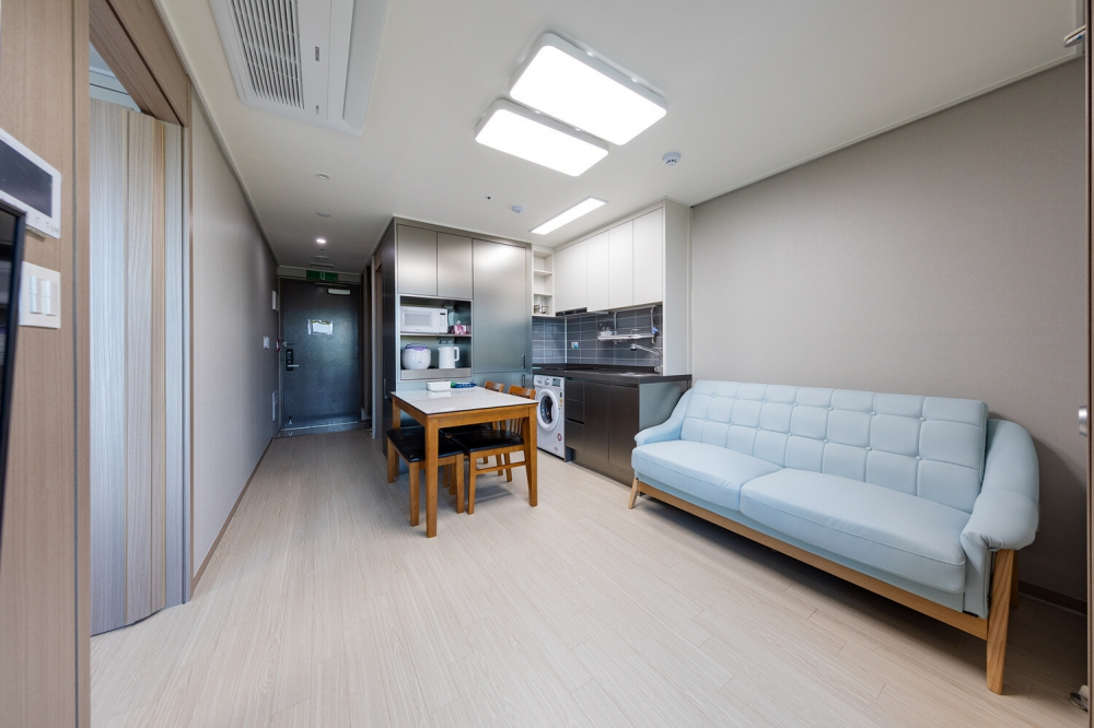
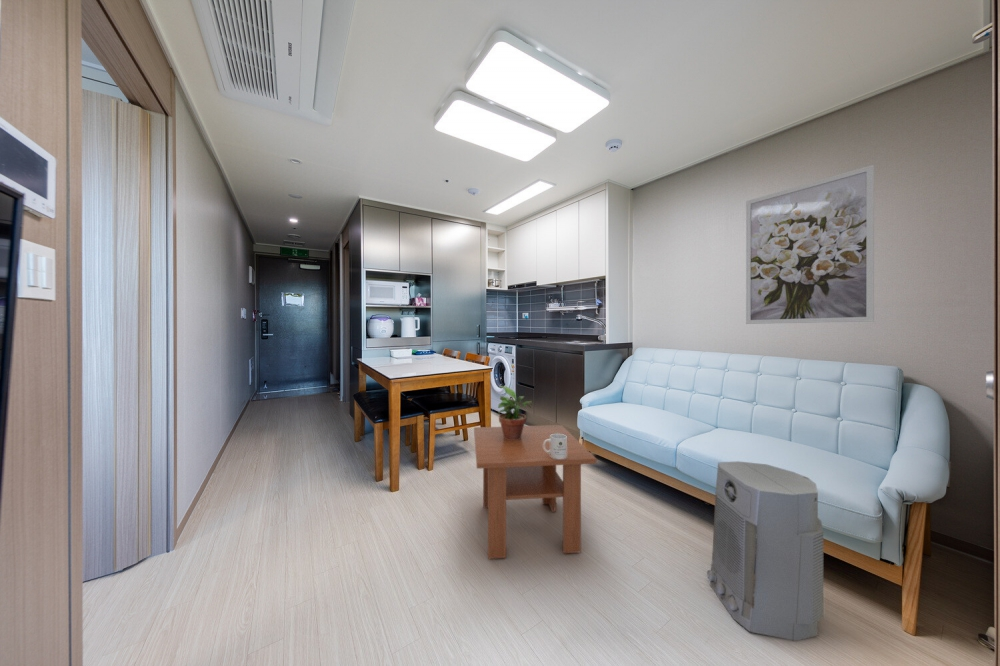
+ potted plant [496,385,533,440]
+ wall art [745,164,875,325]
+ mug [543,434,567,459]
+ air purifier [706,460,824,642]
+ coffee table [473,424,598,560]
